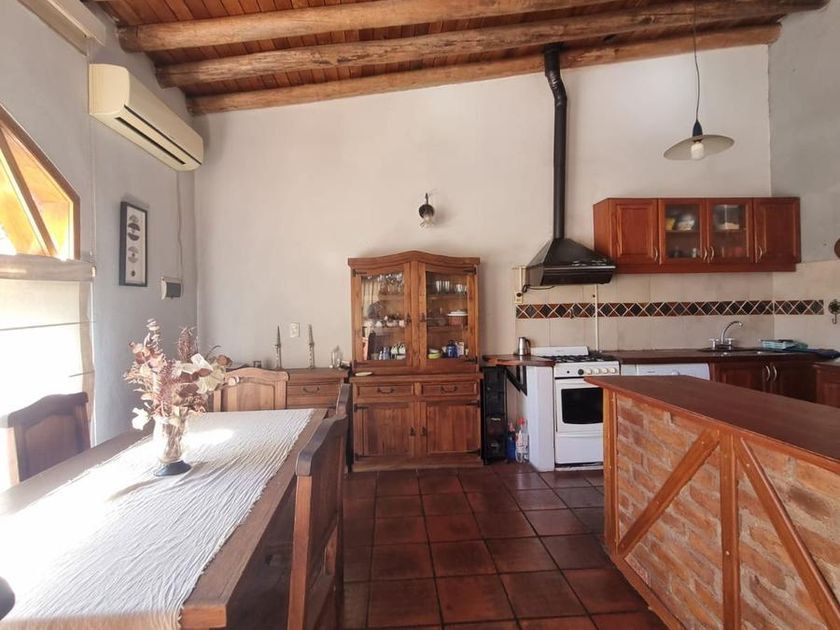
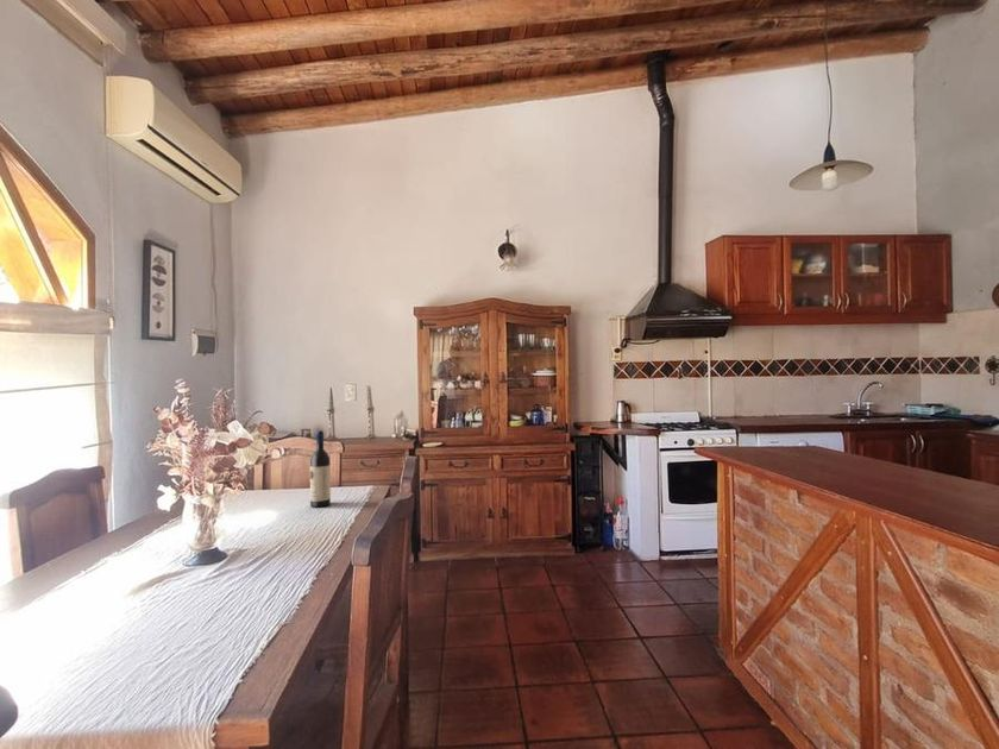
+ wine bottle [309,429,332,508]
